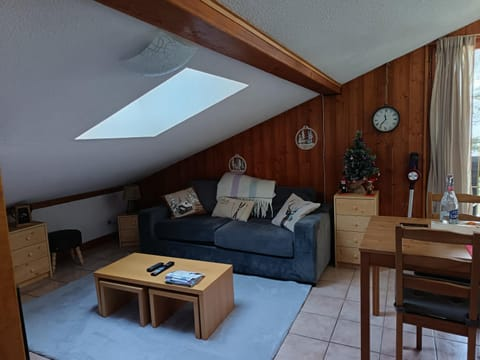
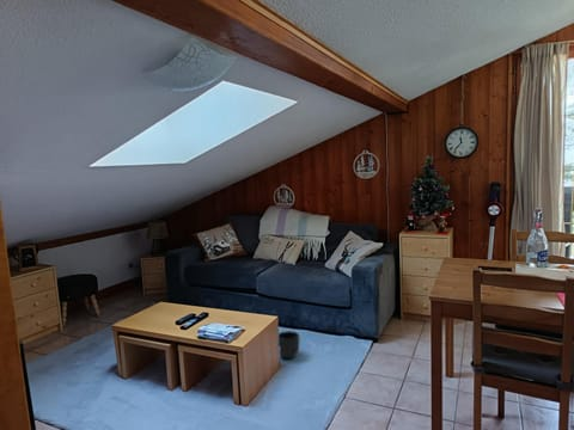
+ planter [277,330,300,360]
